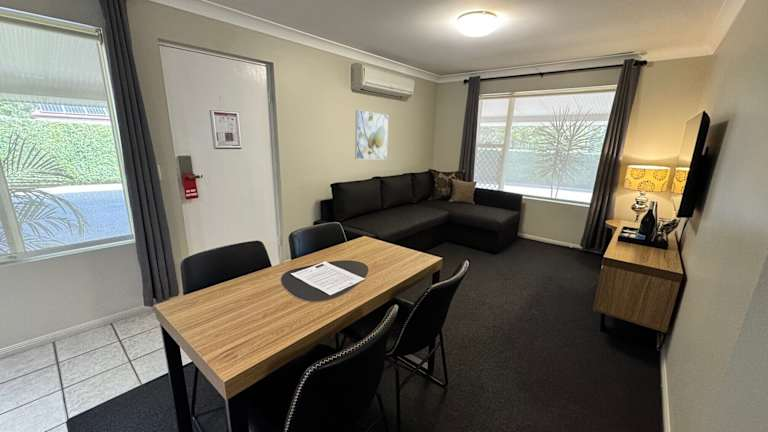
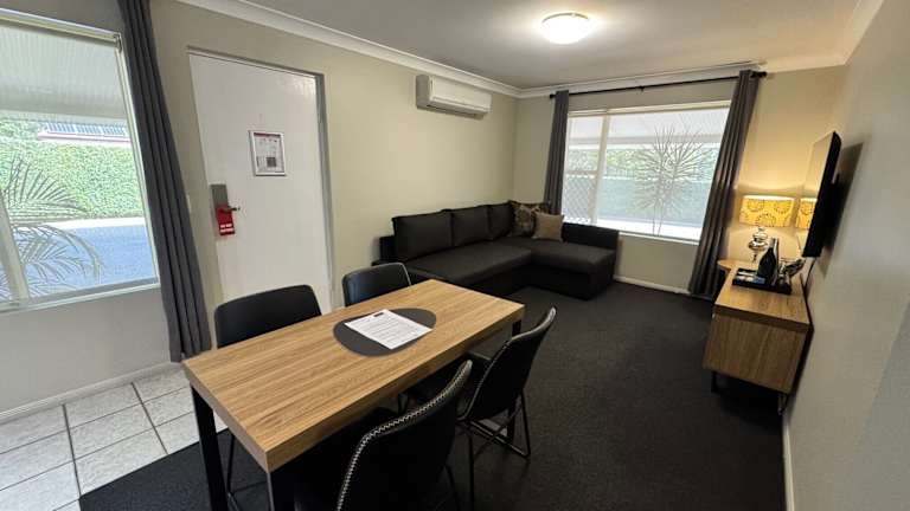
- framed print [354,109,389,160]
